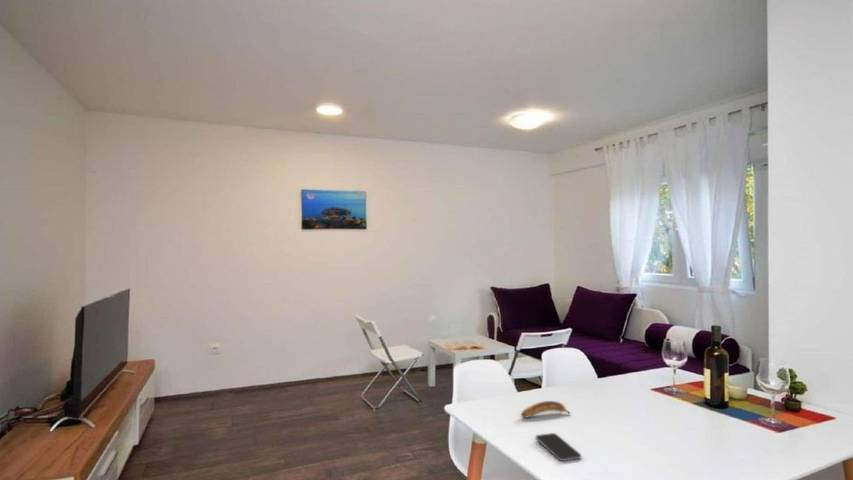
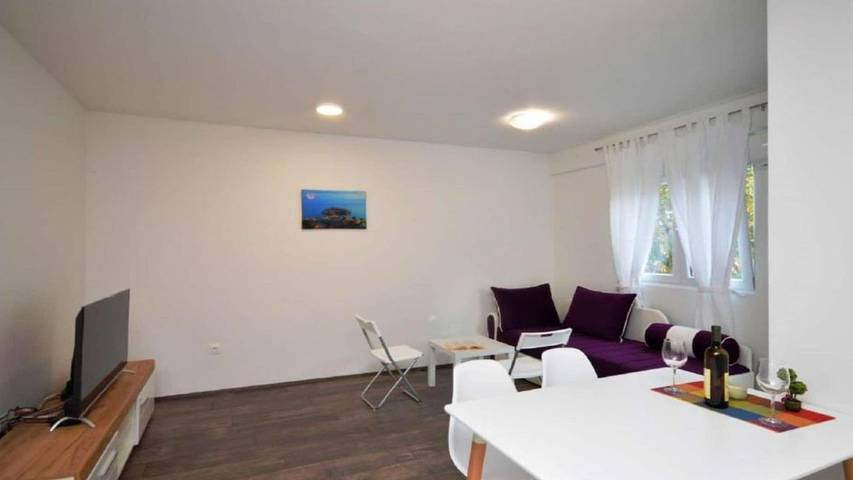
- smartphone [535,432,582,462]
- banana [520,400,572,419]
